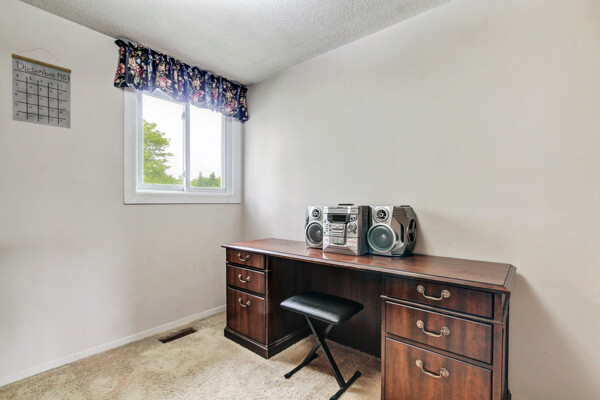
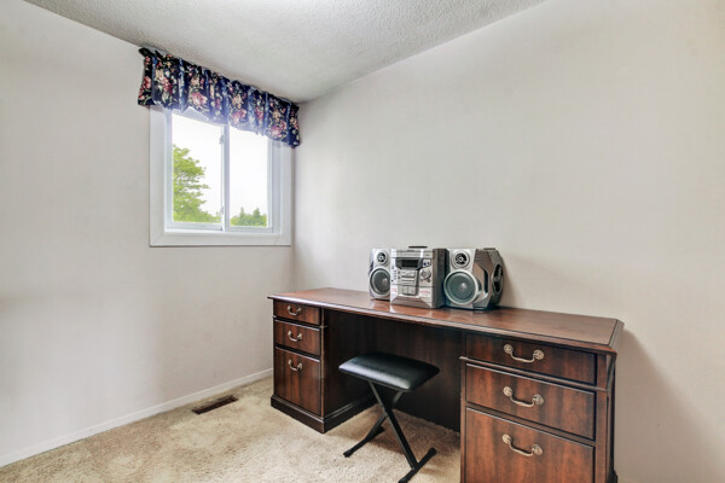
- calendar [11,47,72,130]
